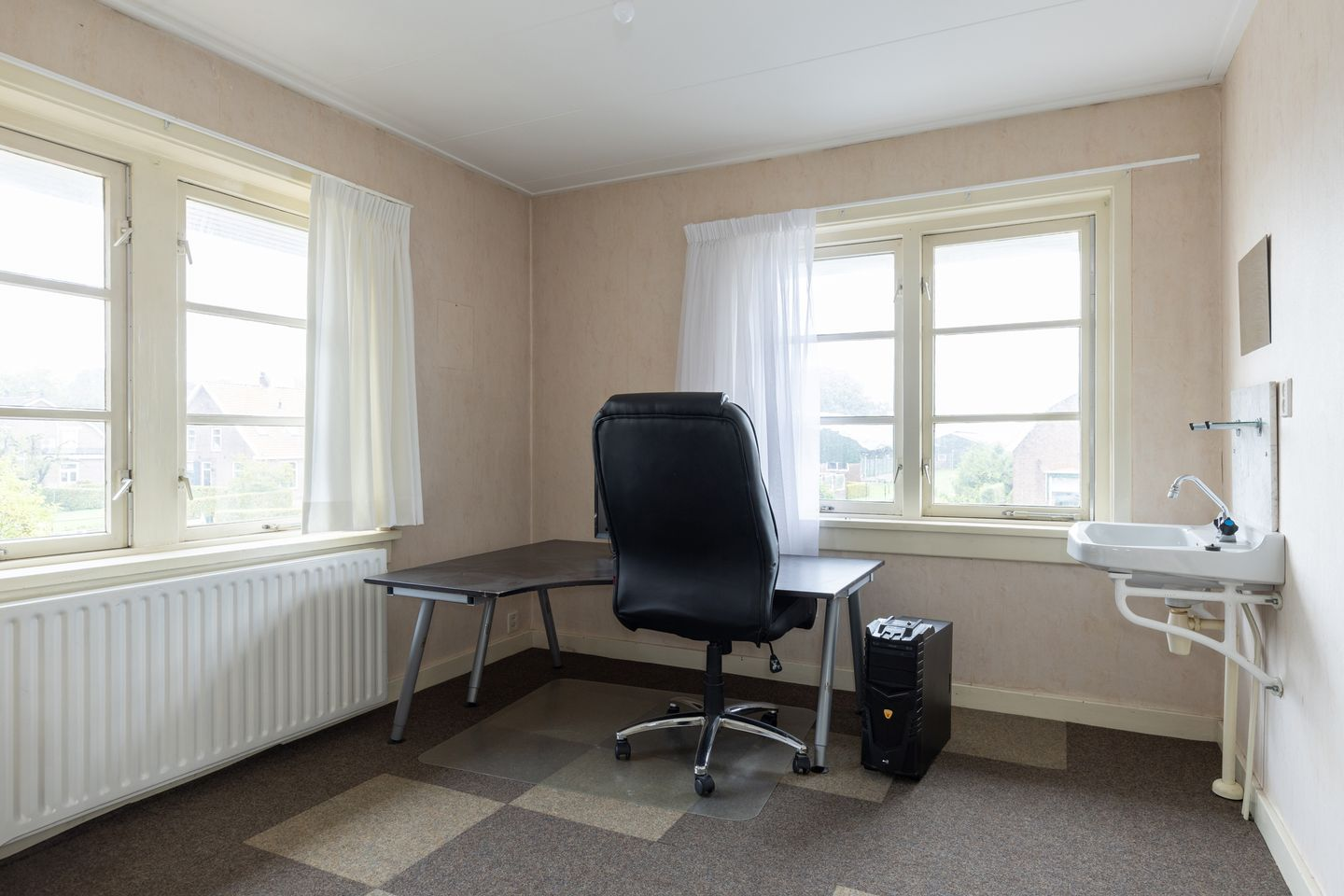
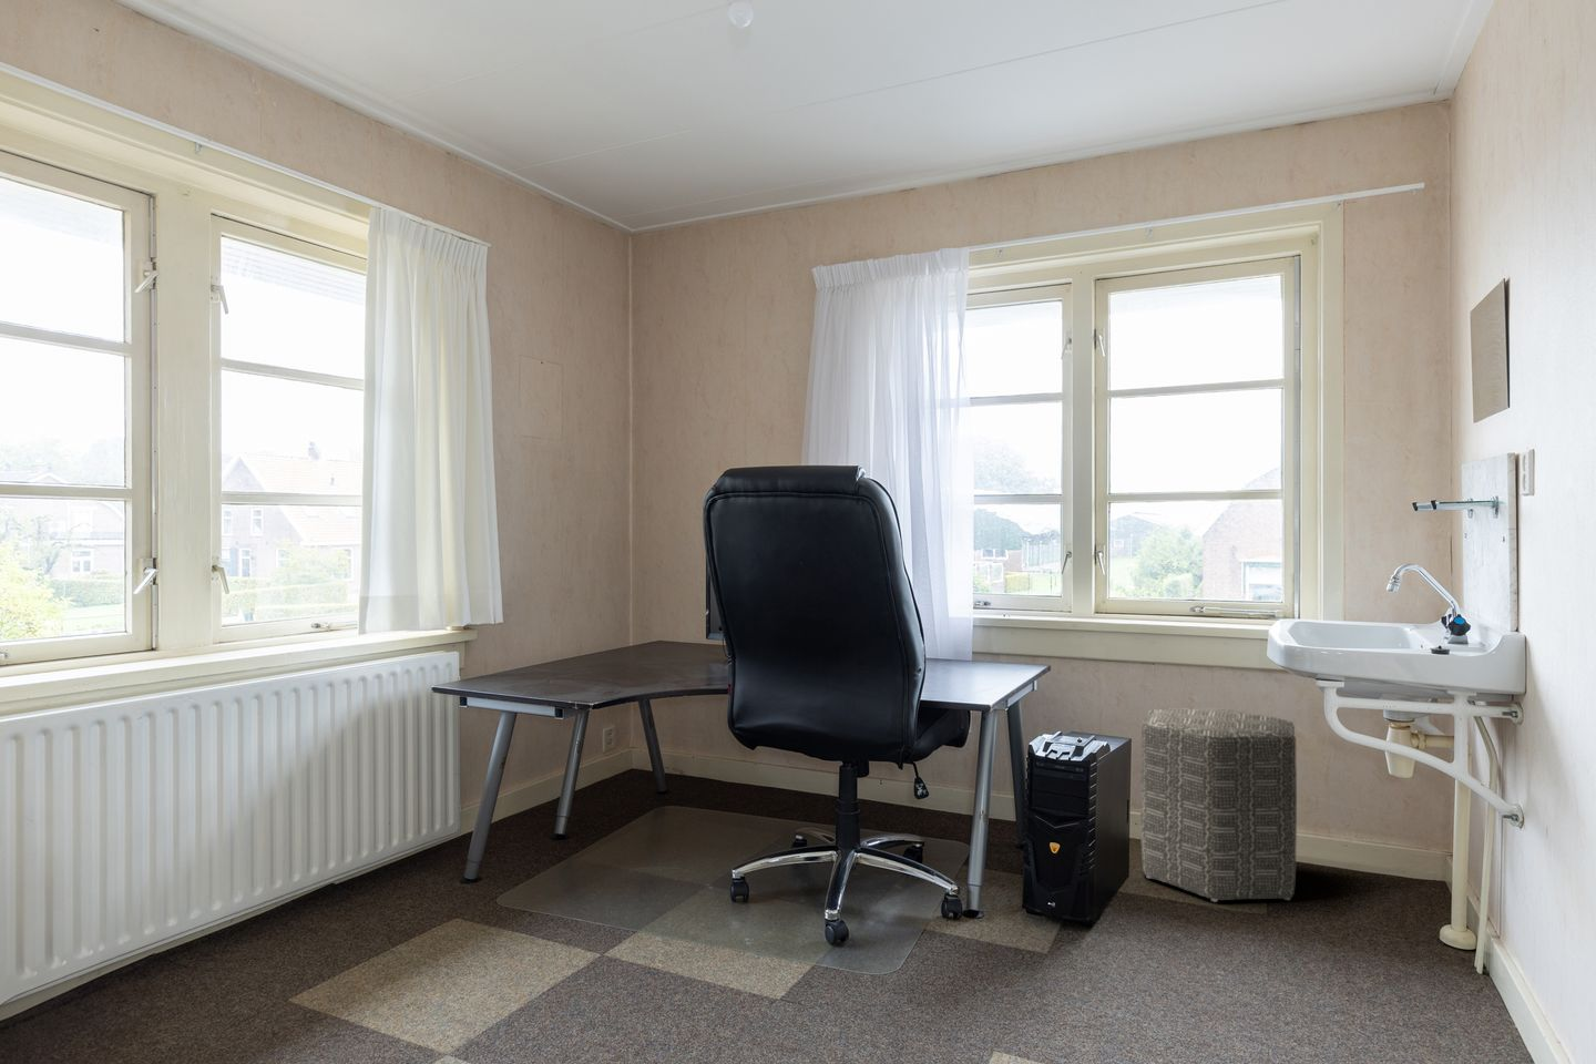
+ ottoman [1139,707,1298,904]
